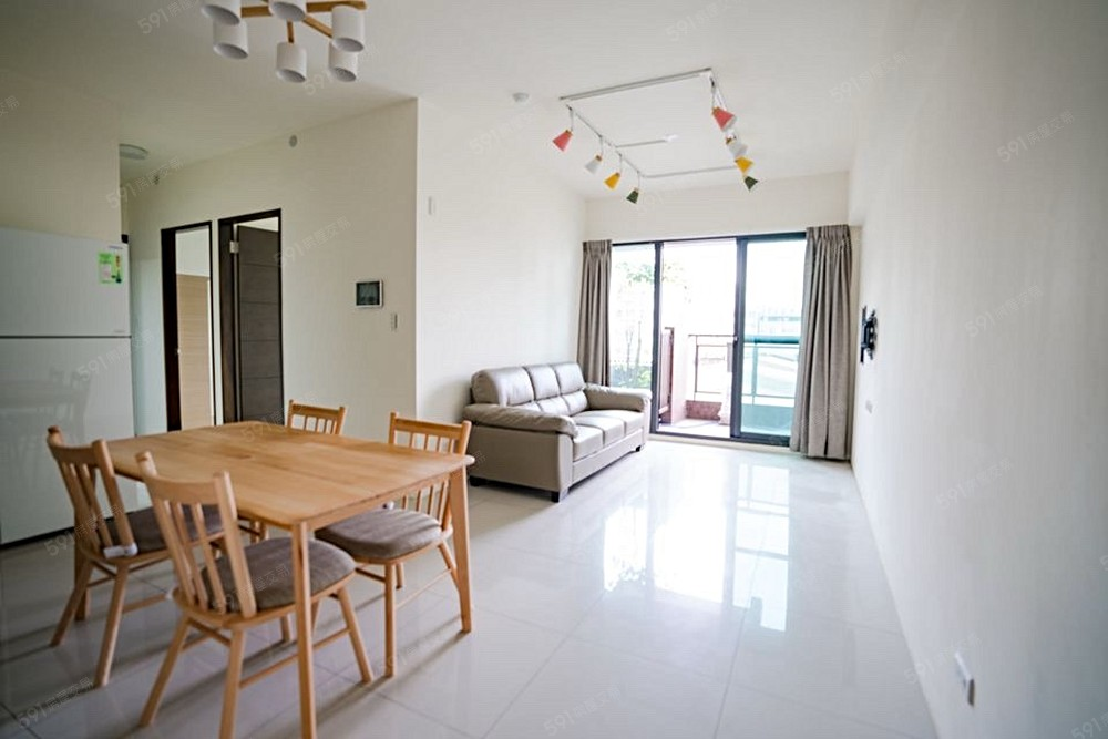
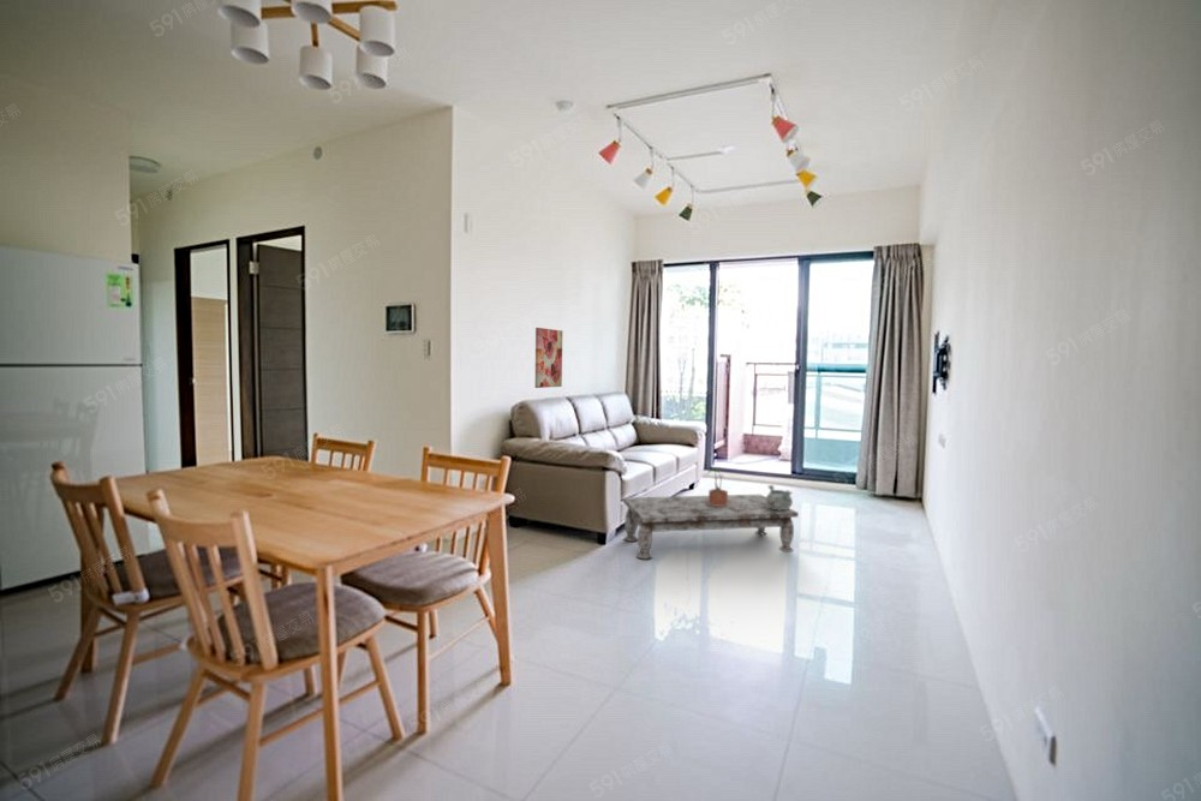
+ decorative bowl [765,484,794,510]
+ coffee table [622,494,800,560]
+ potted plant [706,467,729,506]
+ wall art [534,327,563,389]
